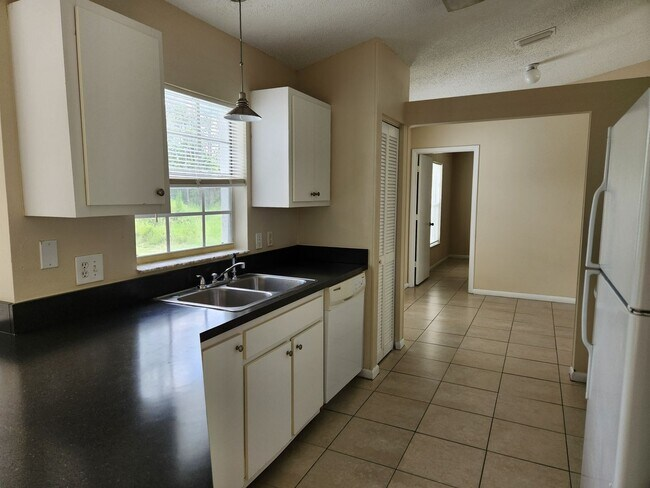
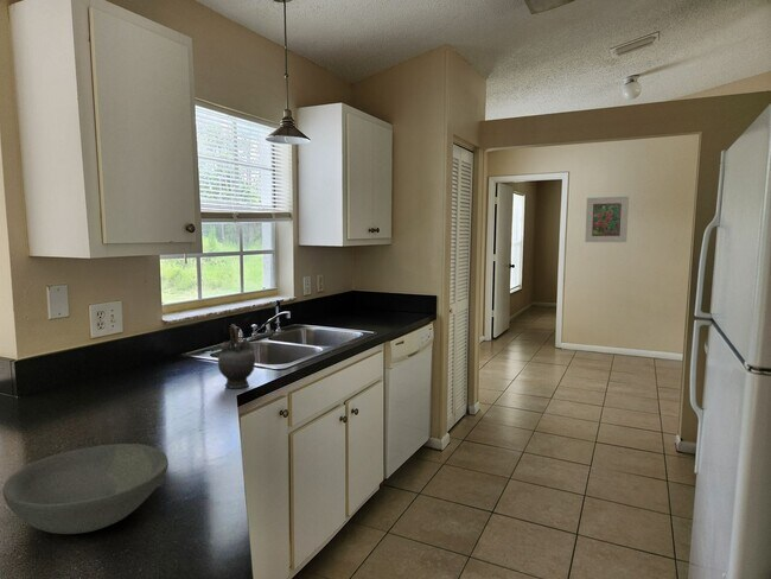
+ teapot [217,323,256,389]
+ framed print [584,196,630,243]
+ bowl [1,443,170,535]
